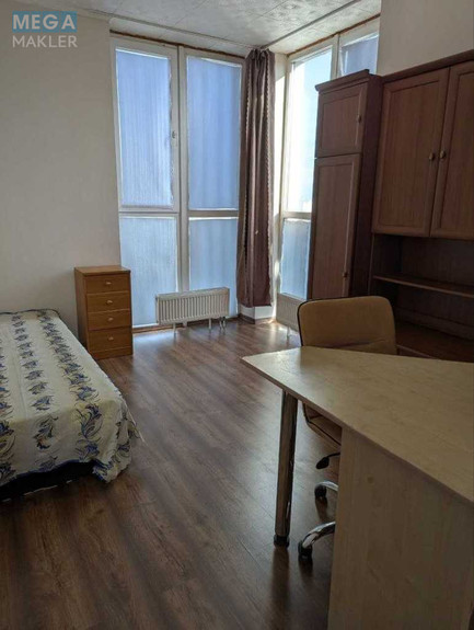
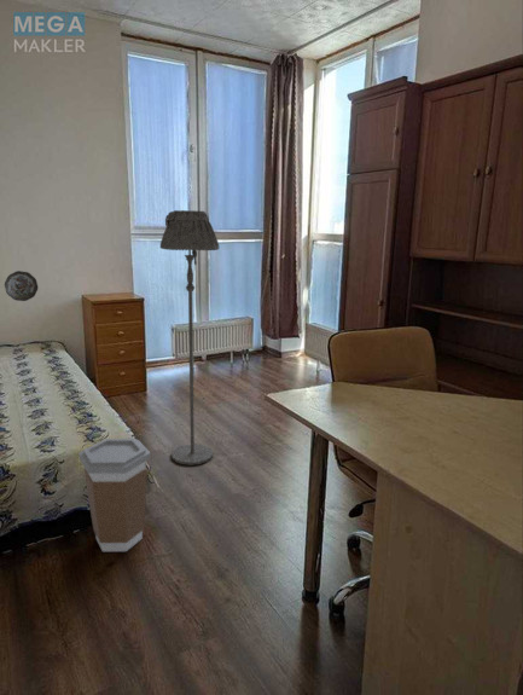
+ floor lamp [159,209,220,467]
+ decorative plate [4,270,39,302]
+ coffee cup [77,438,152,552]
